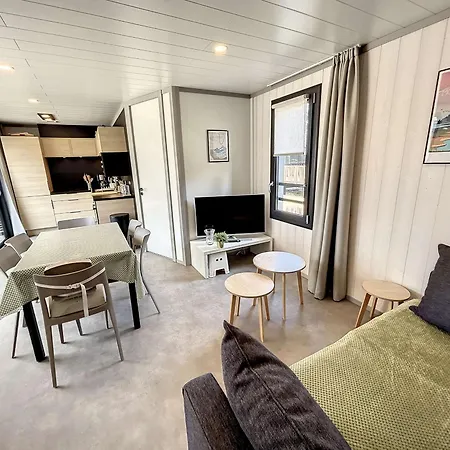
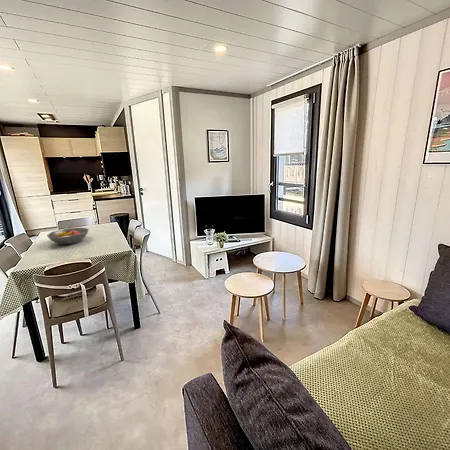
+ fruit bowl [46,226,90,245]
